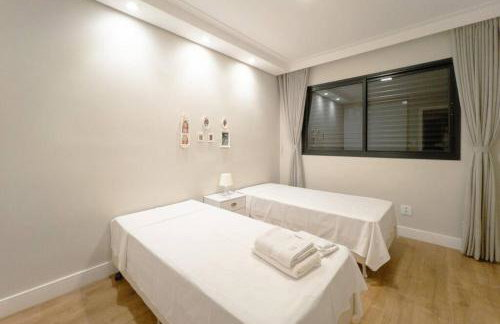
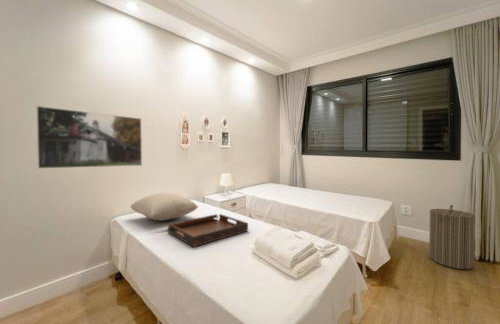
+ pillow [129,192,199,222]
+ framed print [35,105,143,170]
+ serving tray [167,213,249,248]
+ laundry hamper [428,204,476,270]
